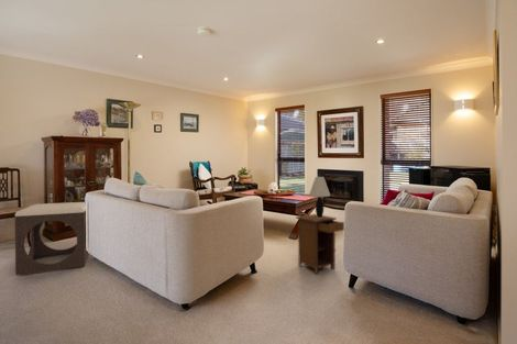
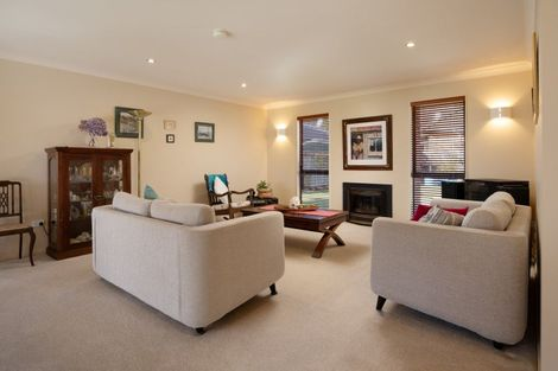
- nightstand [295,213,345,275]
- table lamp [308,176,331,218]
- footstool [14,201,90,276]
